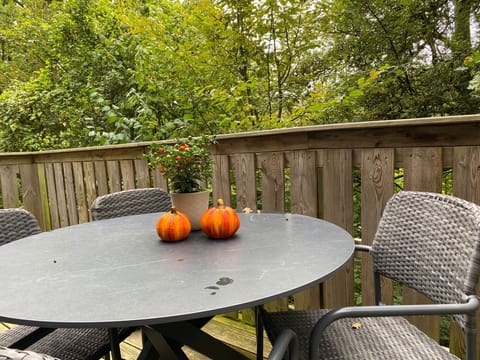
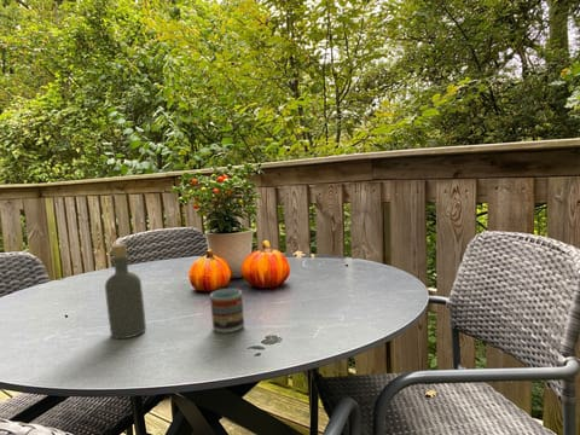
+ bottle [104,243,147,340]
+ cup [209,288,245,334]
